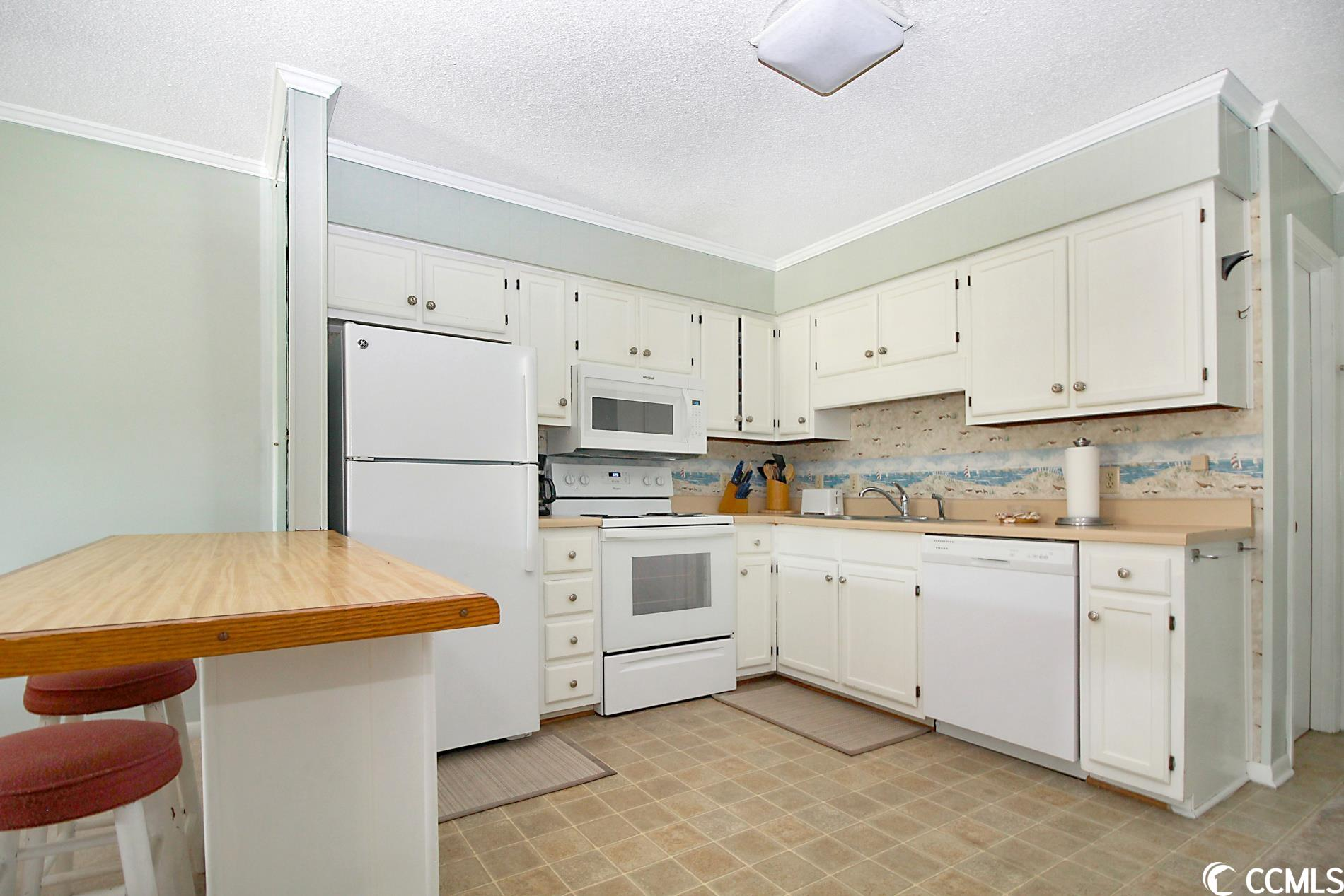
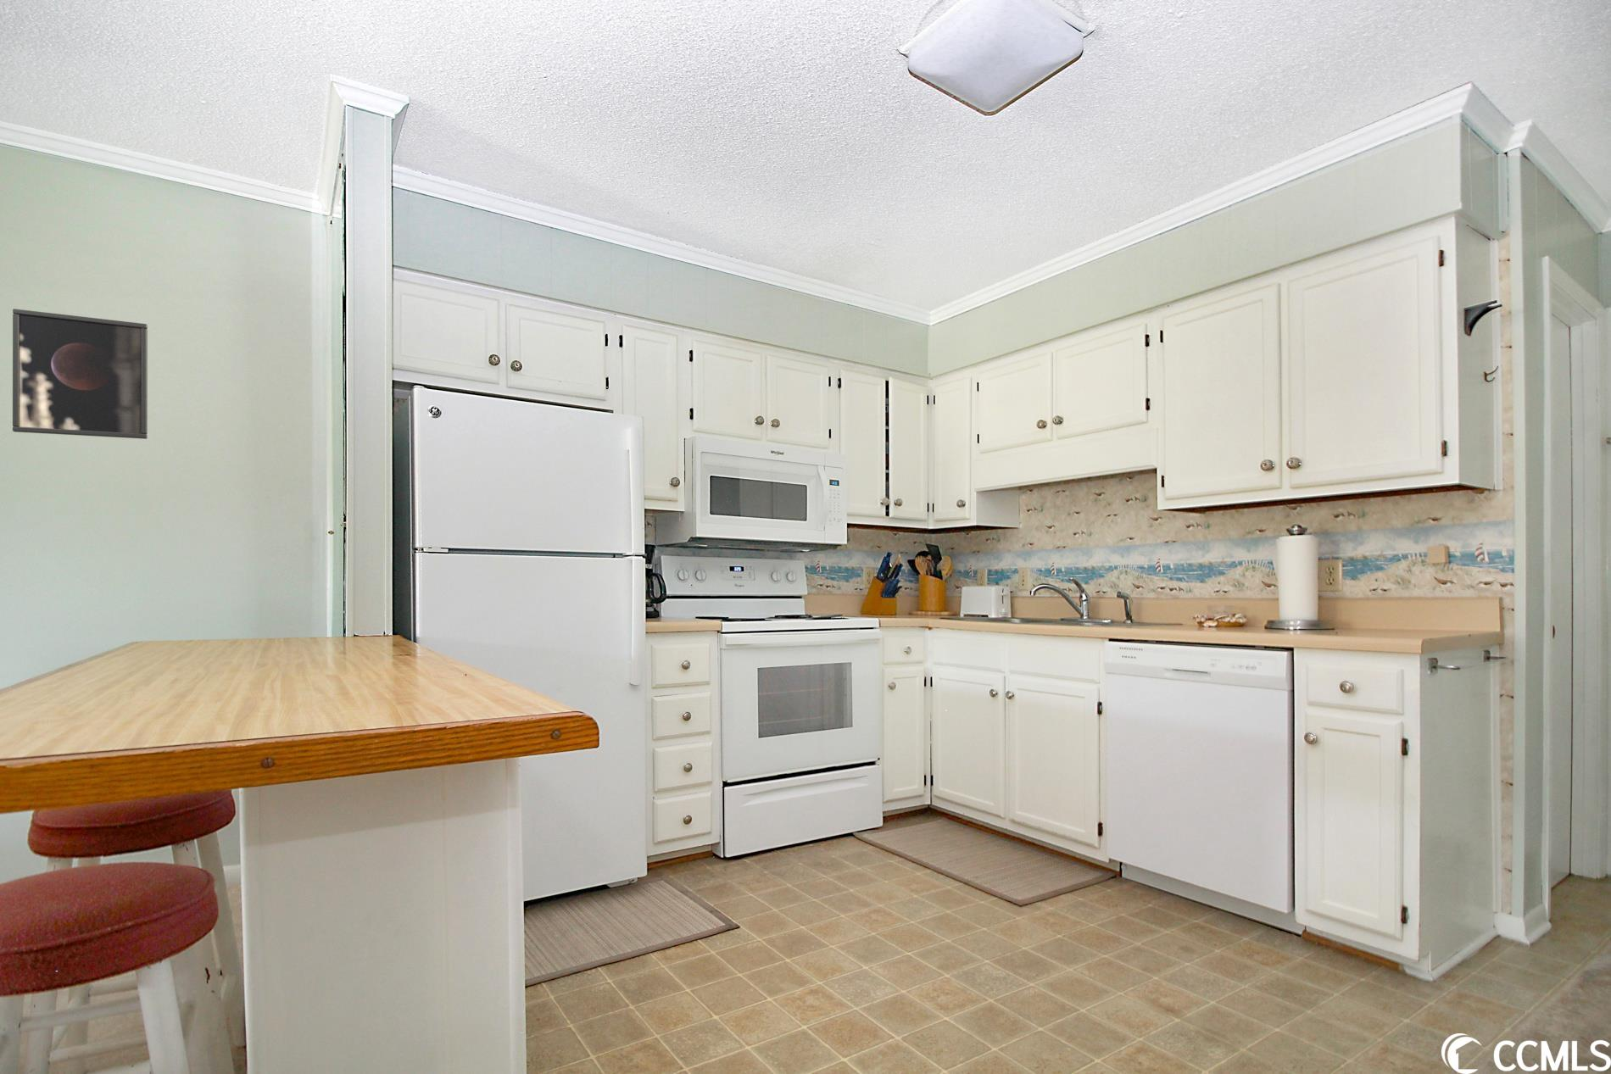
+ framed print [12,308,149,440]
